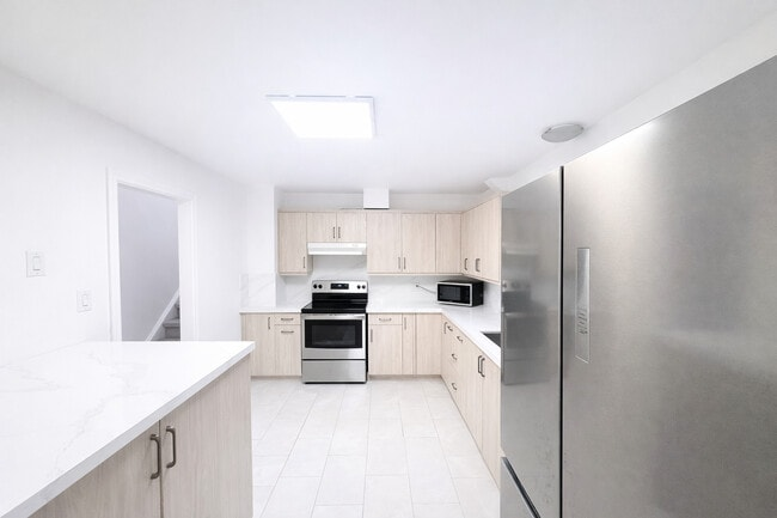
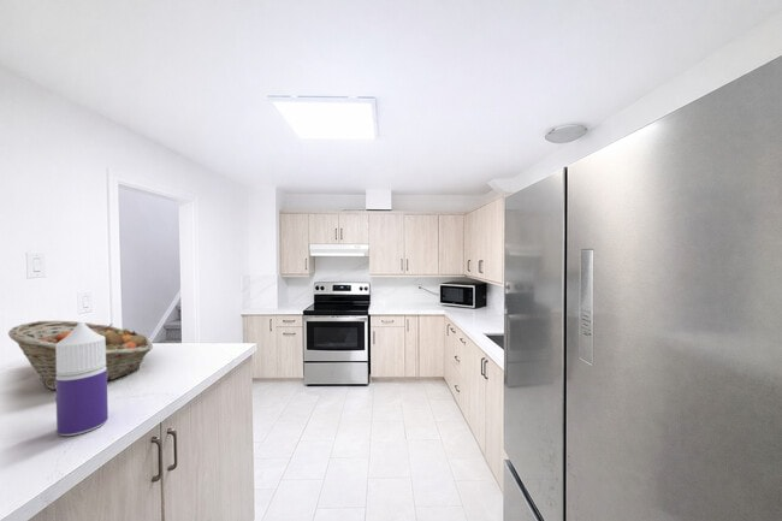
+ fruit basket [7,320,154,391]
+ bottle [55,321,109,437]
